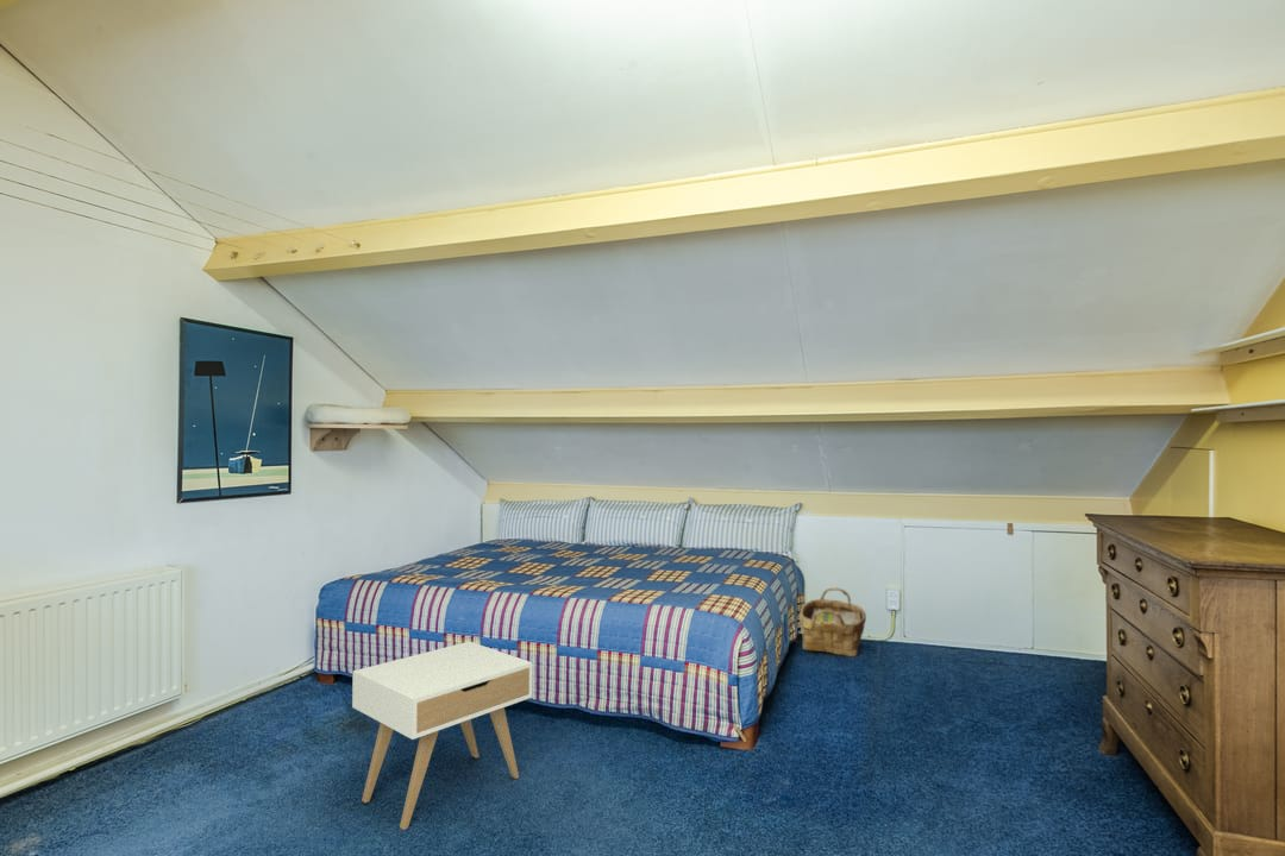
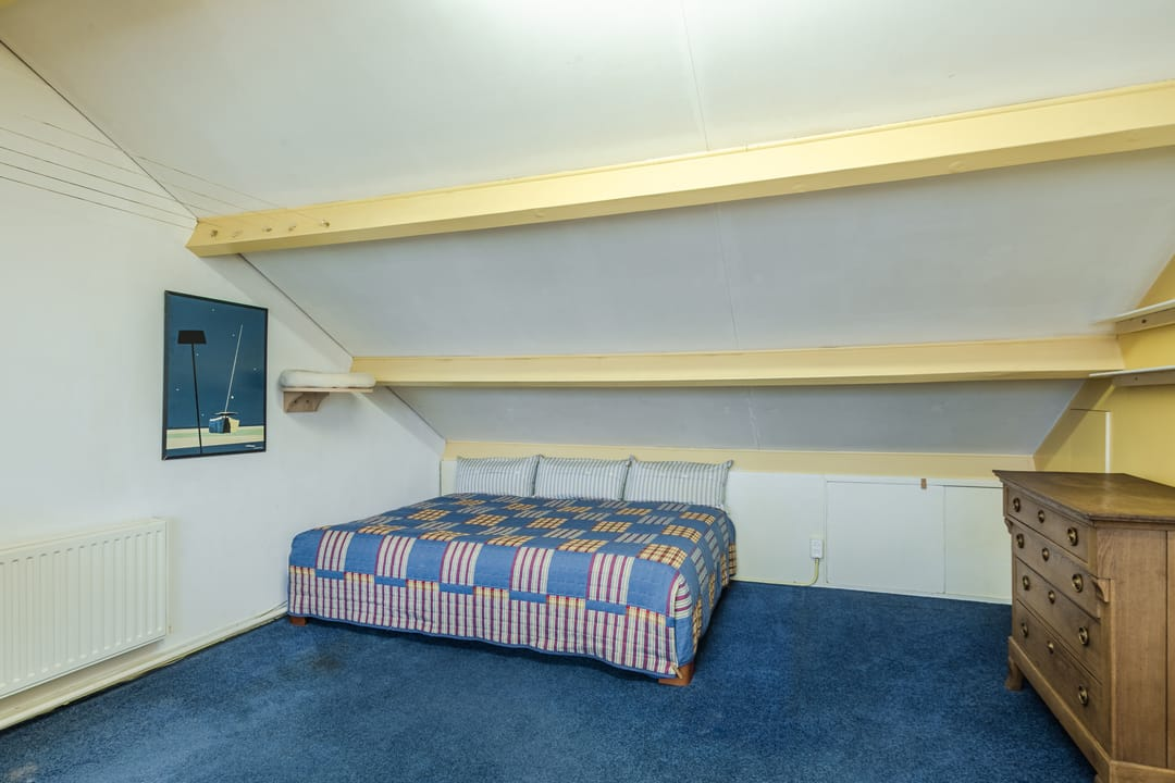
- nightstand [351,641,534,831]
- woven basket [798,586,867,657]
